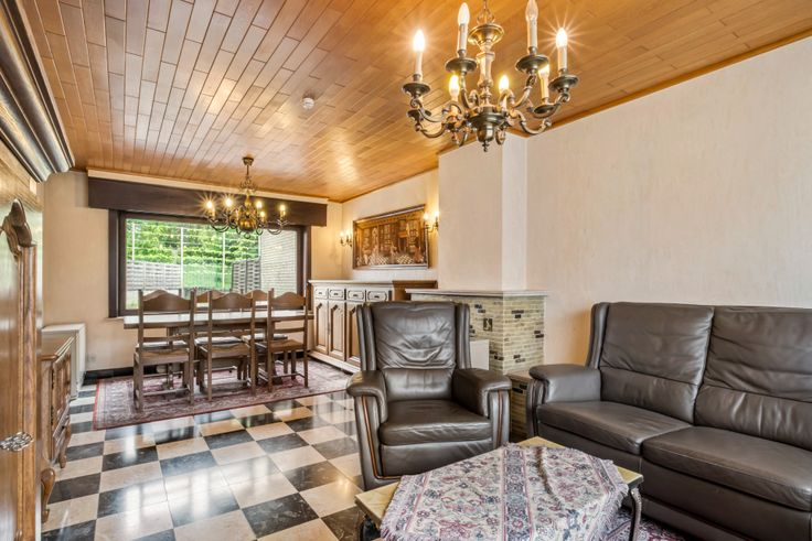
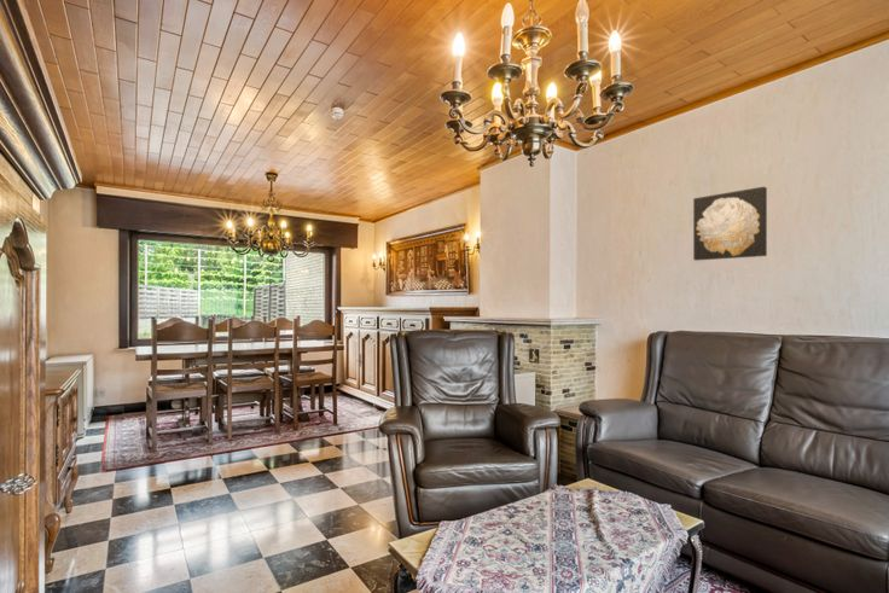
+ wall art [692,186,768,262]
